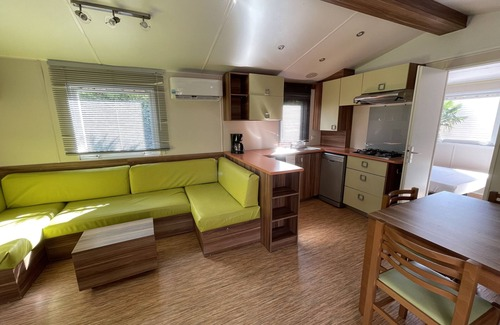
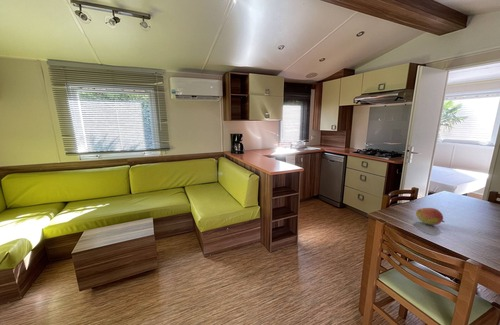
+ fruit [415,207,446,226]
